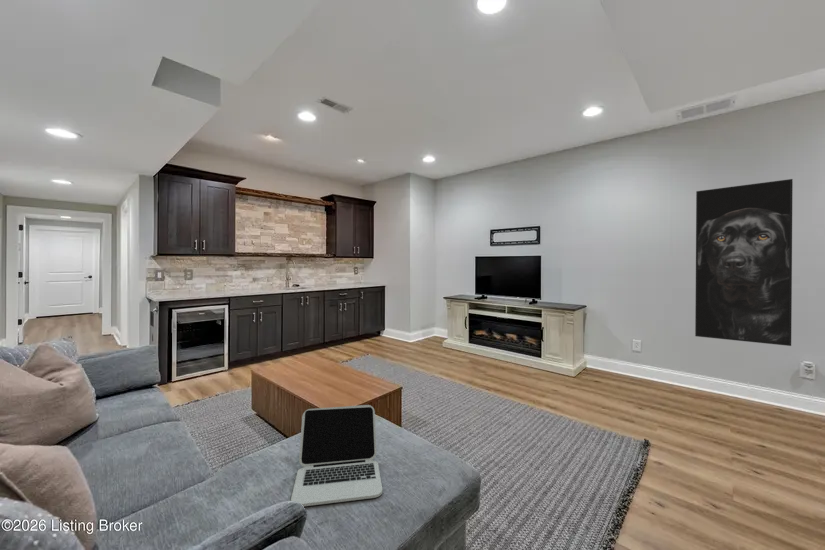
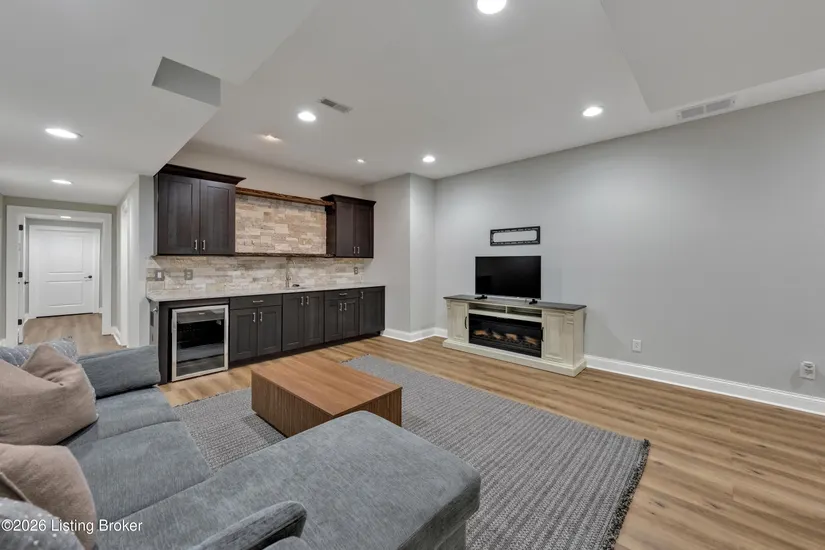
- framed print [694,178,794,347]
- laptop [290,404,383,507]
